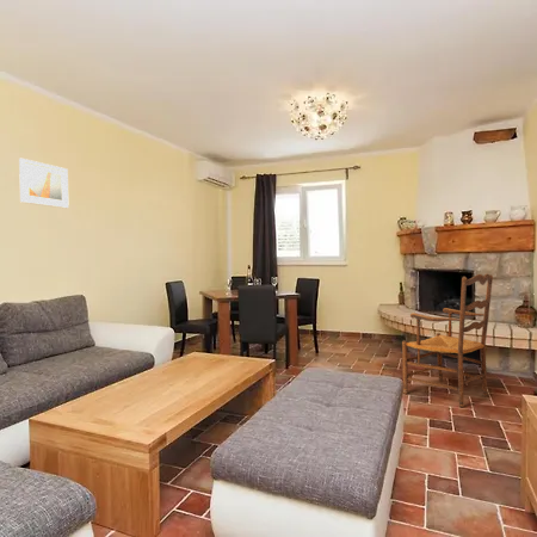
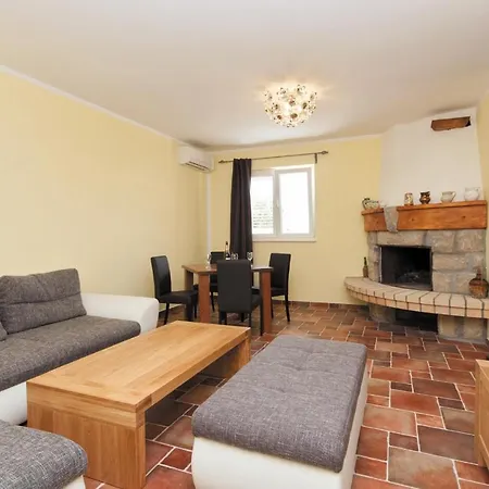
- armchair [401,272,494,408]
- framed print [18,158,69,210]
